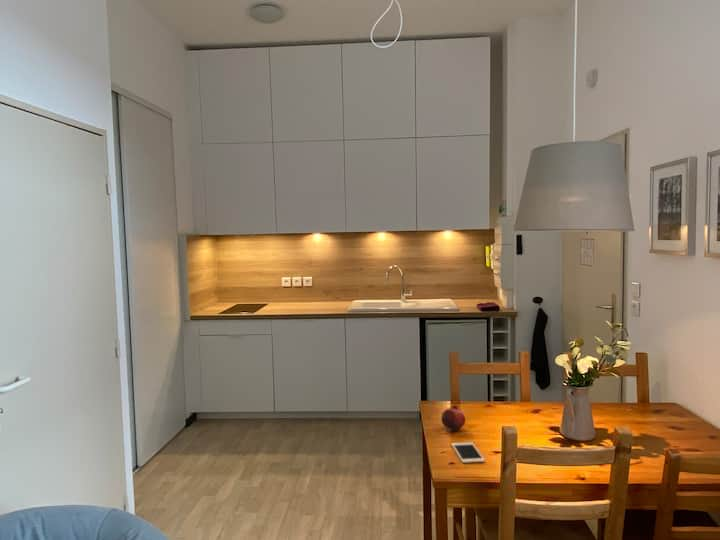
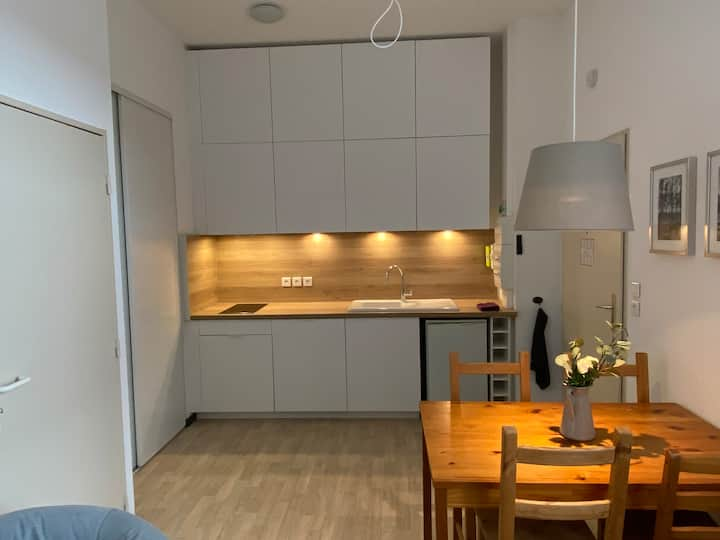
- cell phone [450,441,486,464]
- fruit [440,404,467,433]
